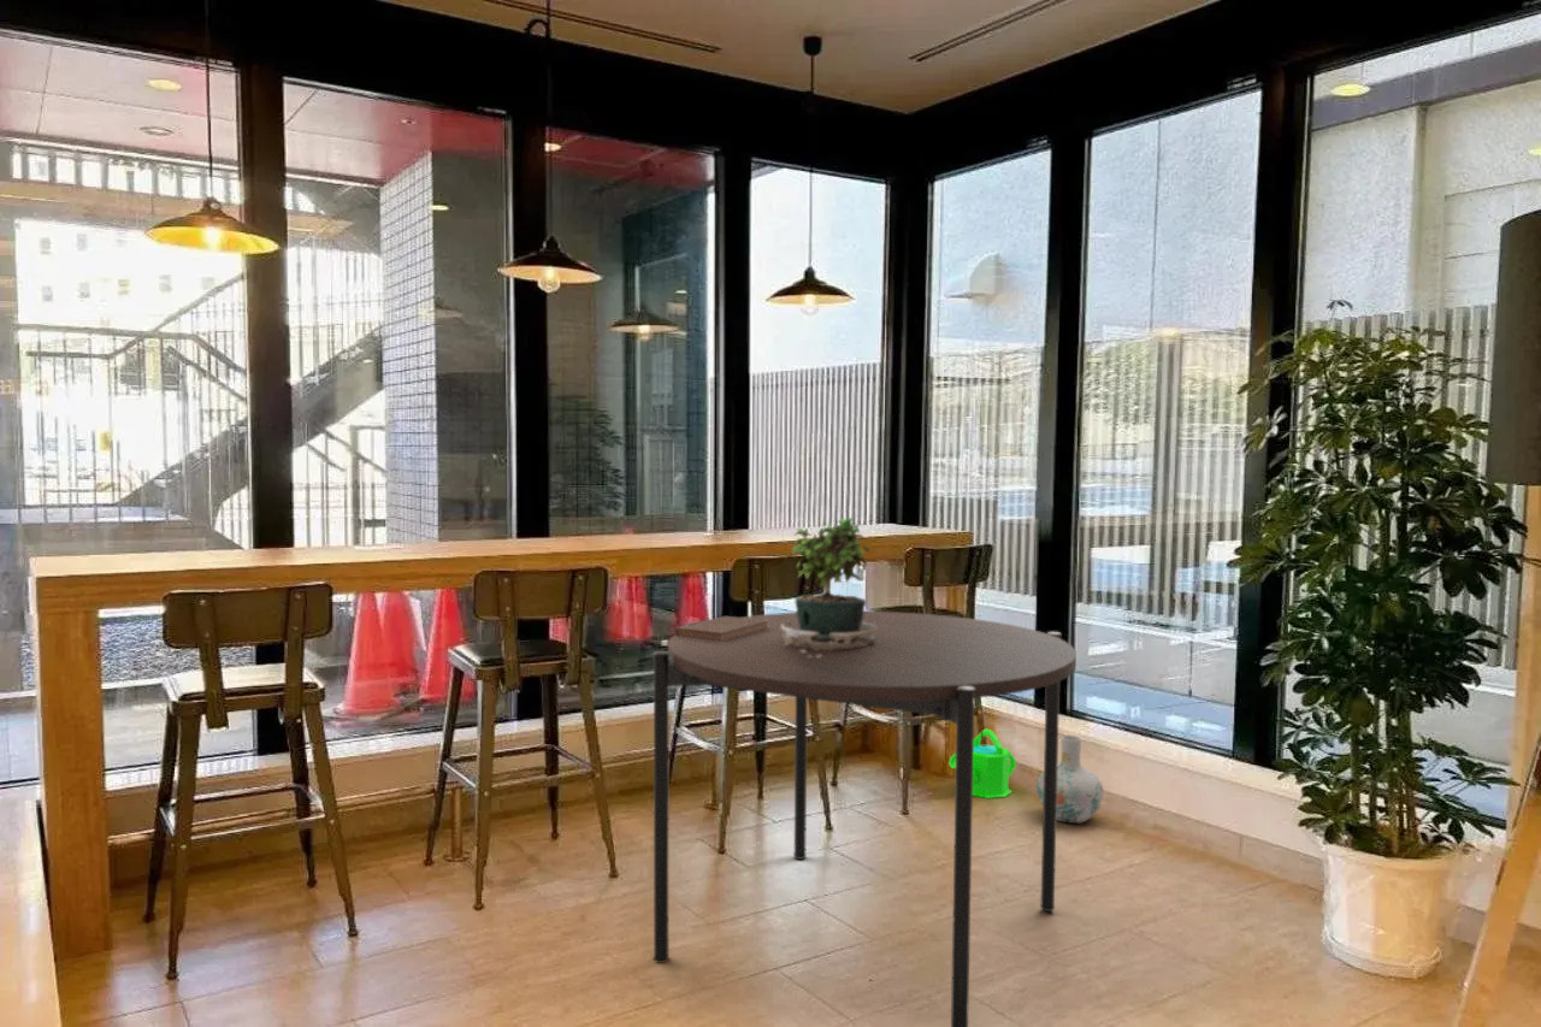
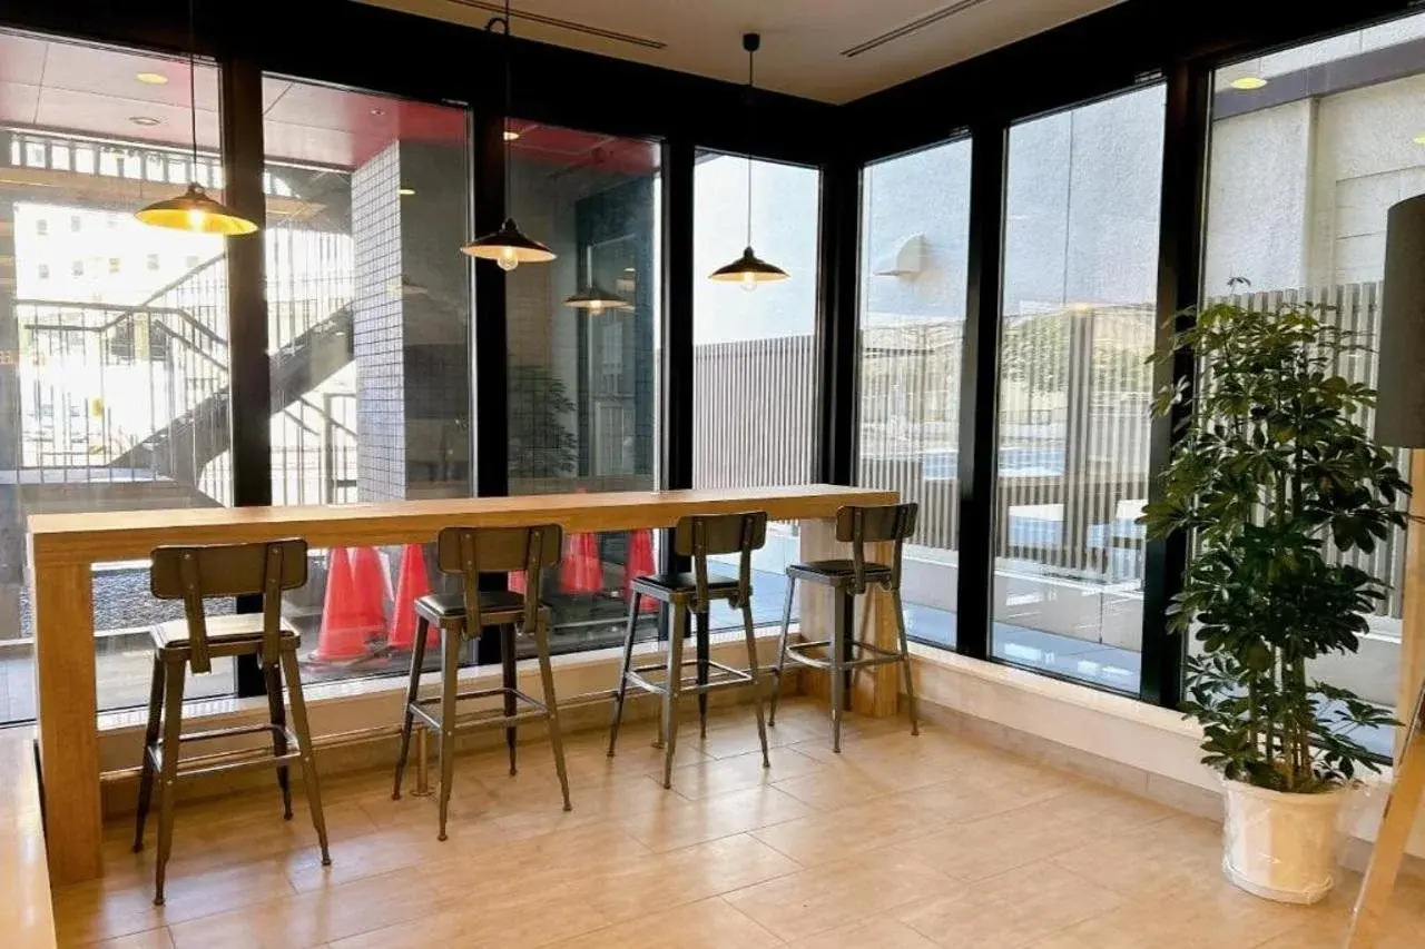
- potted plant [781,514,878,657]
- watering can [947,727,1017,799]
- vase [1035,734,1105,825]
- book [673,615,769,642]
- dining table [653,609,1077,1027]
